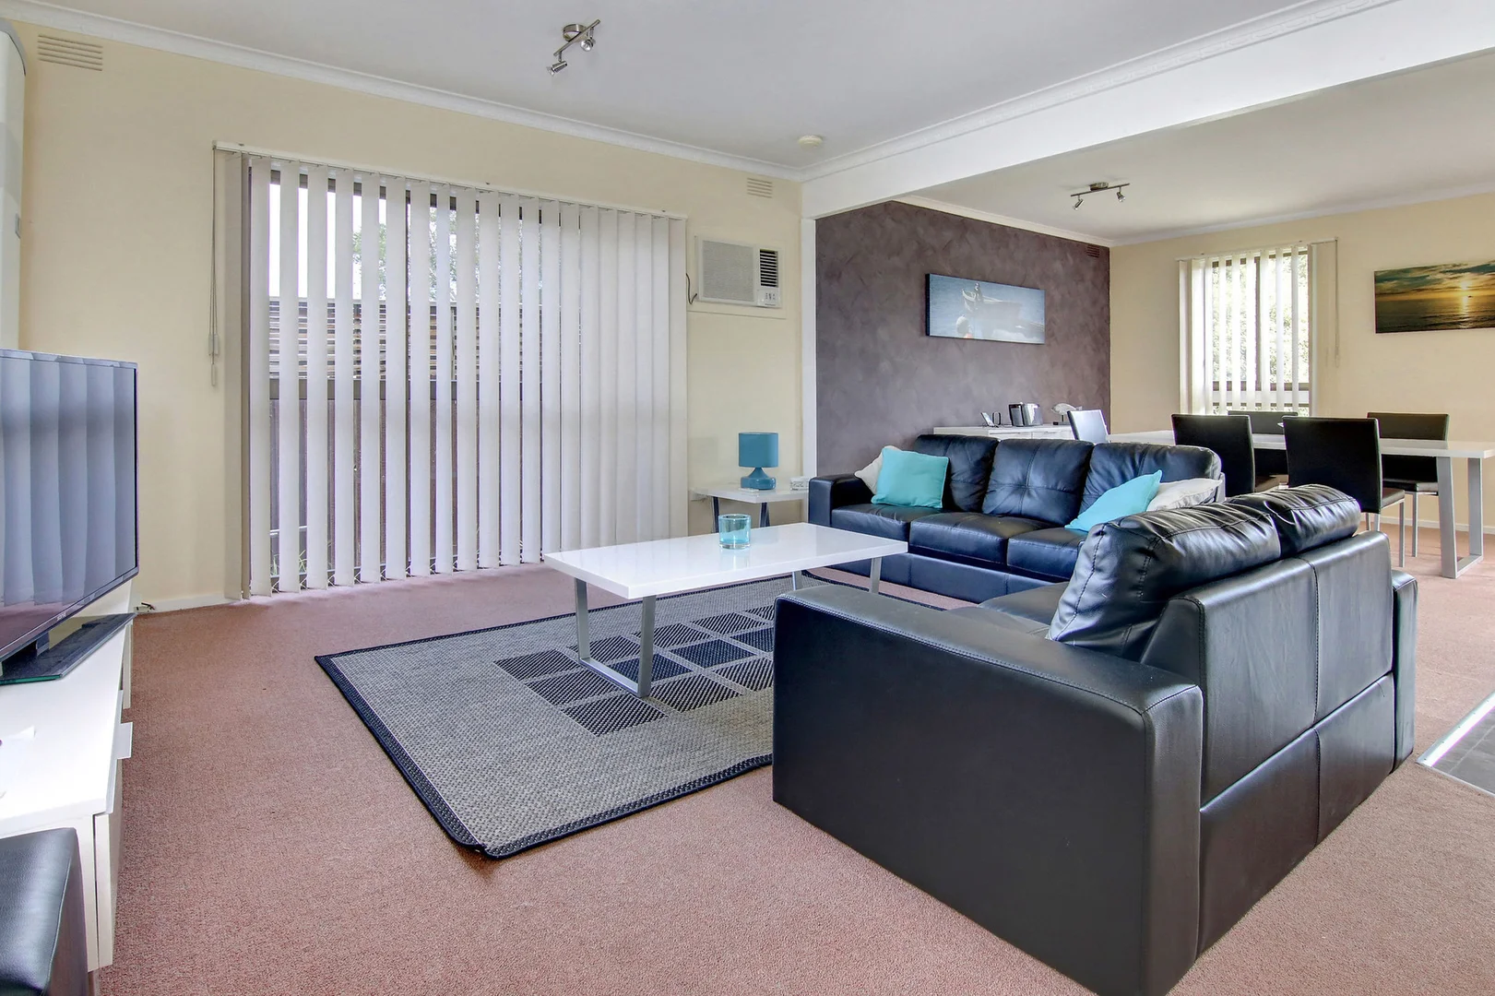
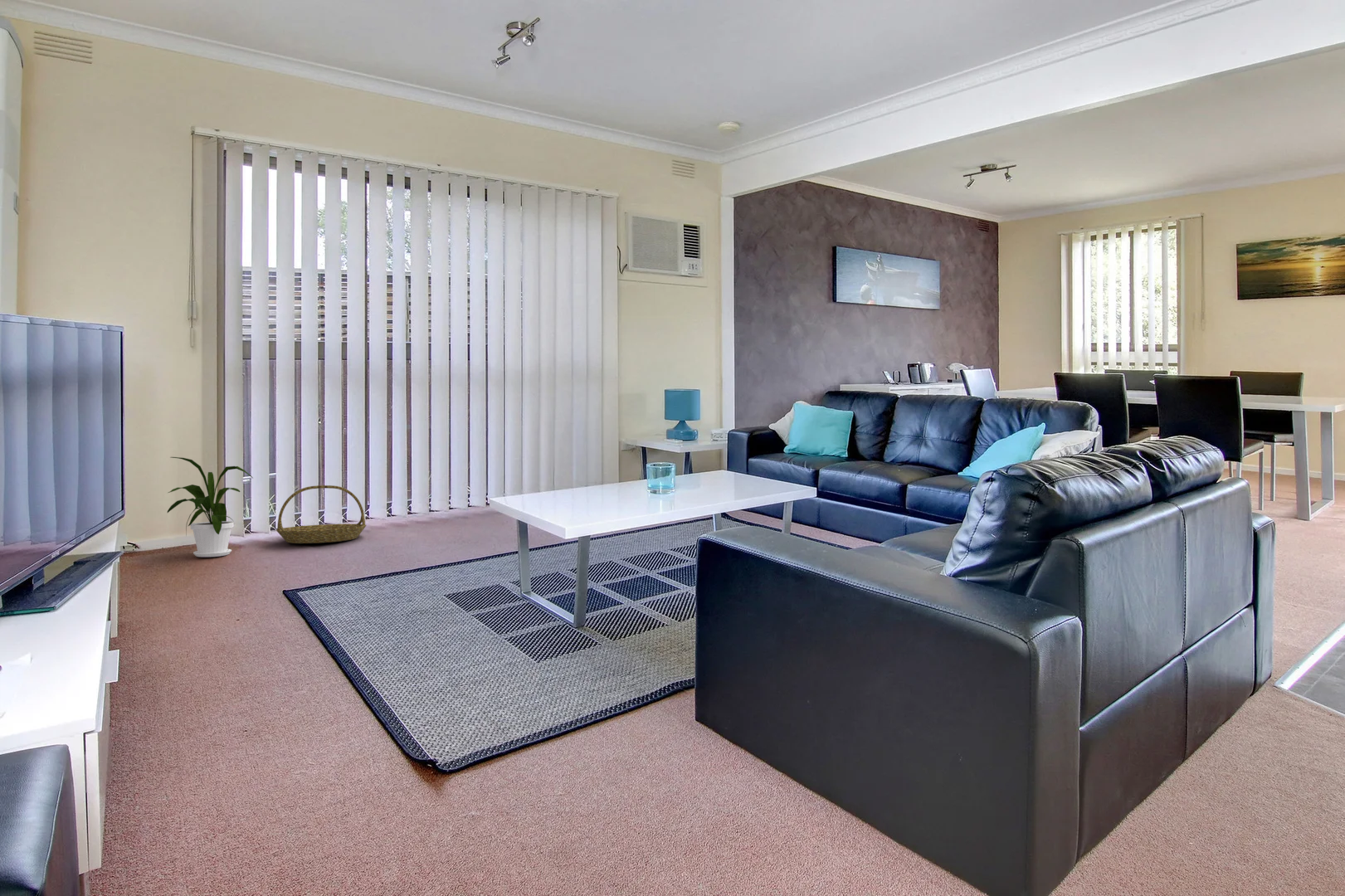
+ basket [275,485,368,544]
+ house plant [167,456,254,558]
